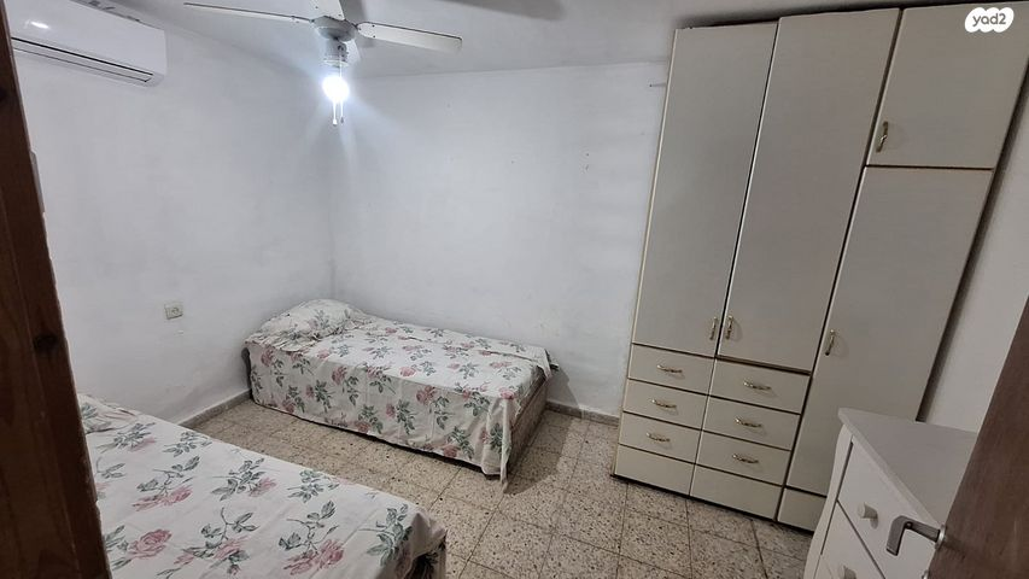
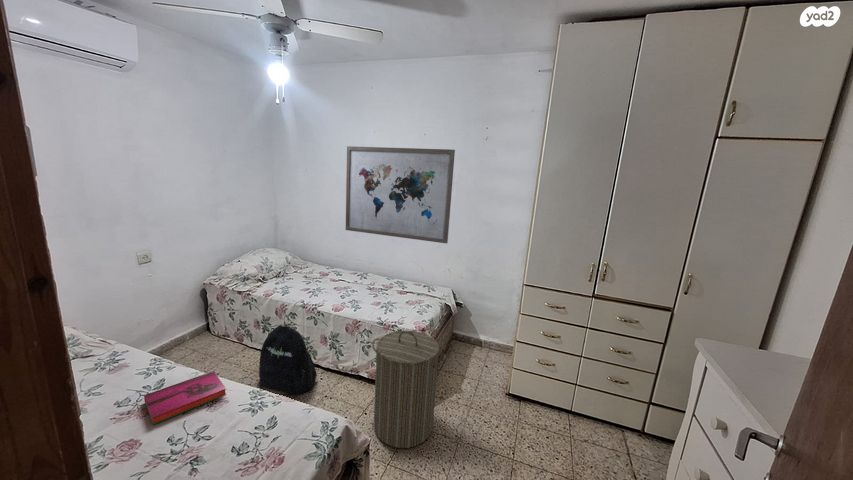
+ wall art [345,145,456,244]
+ laundry hamper [371,330,447,449]
+ hardback book [143,370,227,426]
+ backpack [258,323,318,396]
